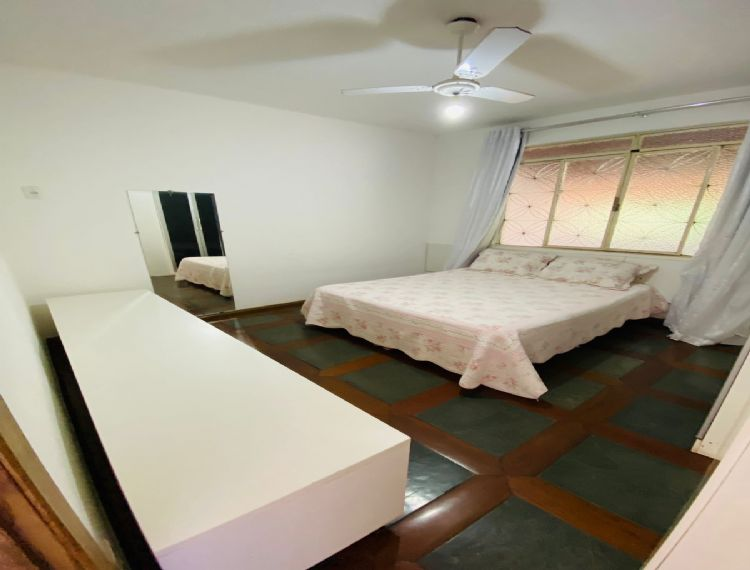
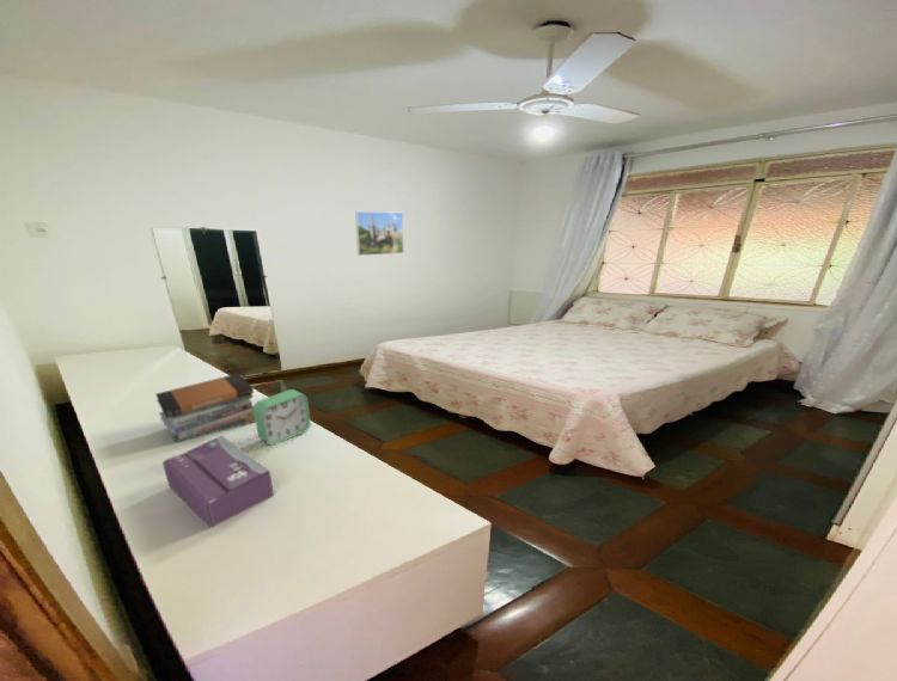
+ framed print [354,210,405,257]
+ book stack [154,373,256,443]
+ tissue box [161,434,275,529]
+ alarm clock [252,388,312,447]
